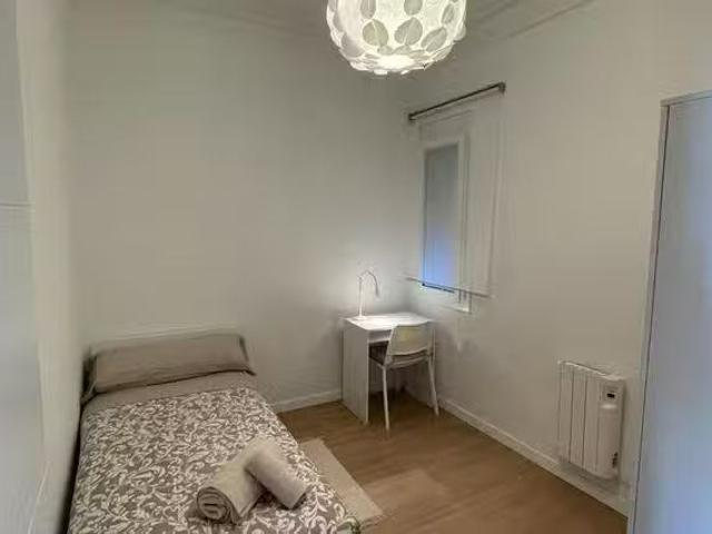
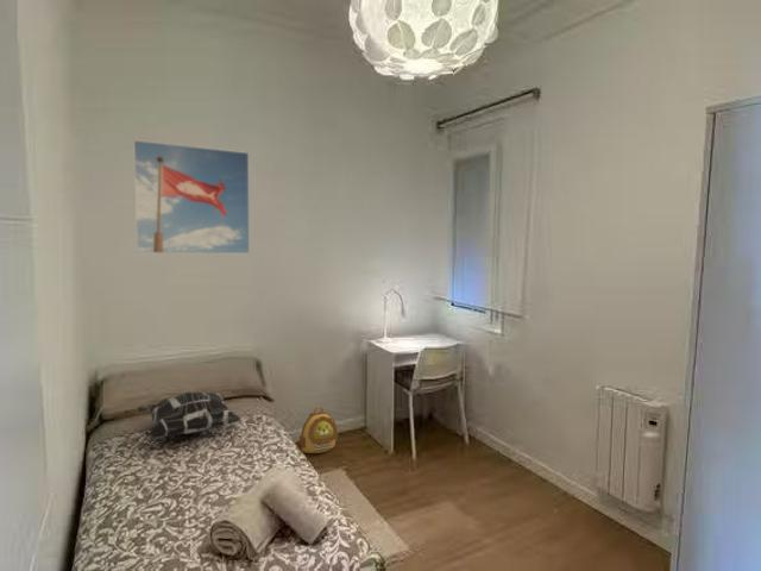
+ decorative pillow [137,391,243,439]
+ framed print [132,139,251,255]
+ backpack [298,406,339,454]
